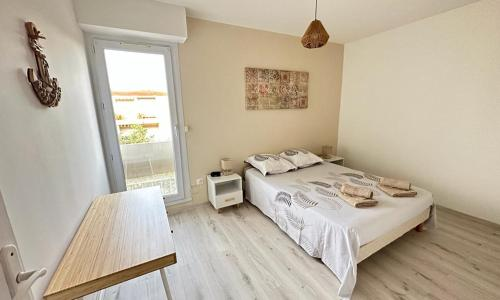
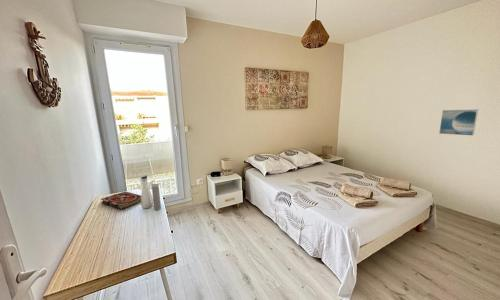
+ book [100,191,141,210]
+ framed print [438,108,479,137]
+ water bottle [137,175,162,211]
